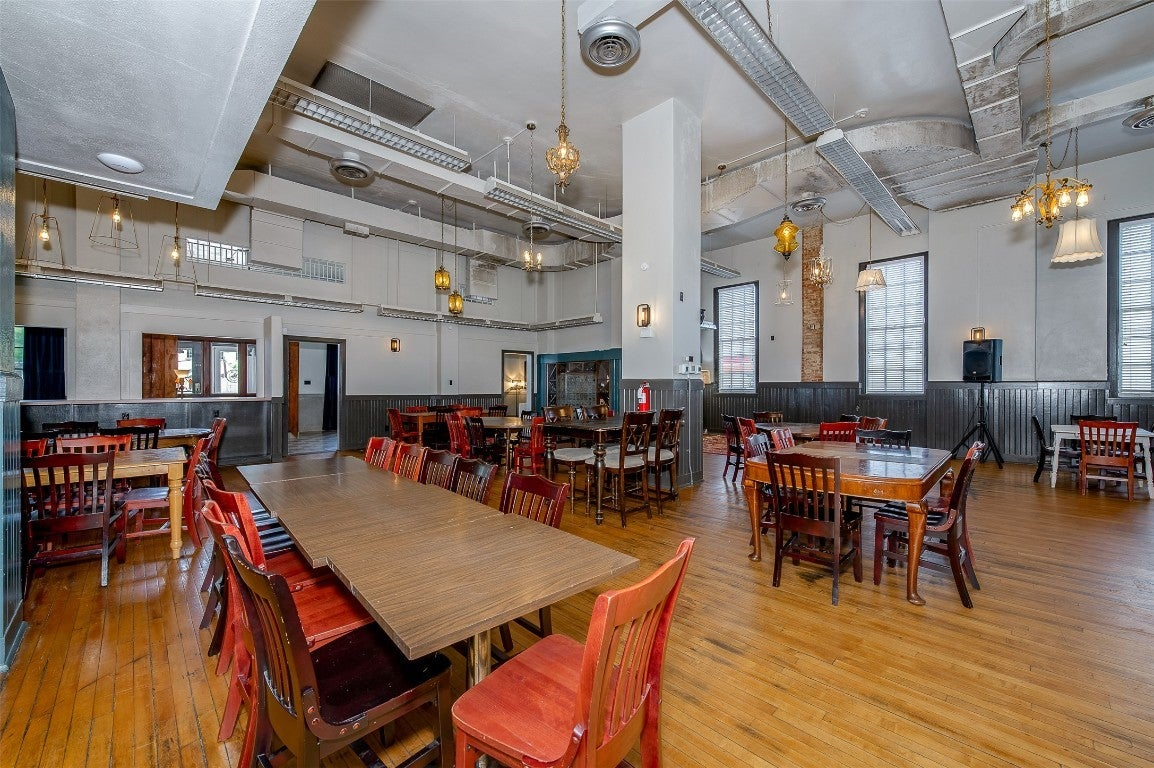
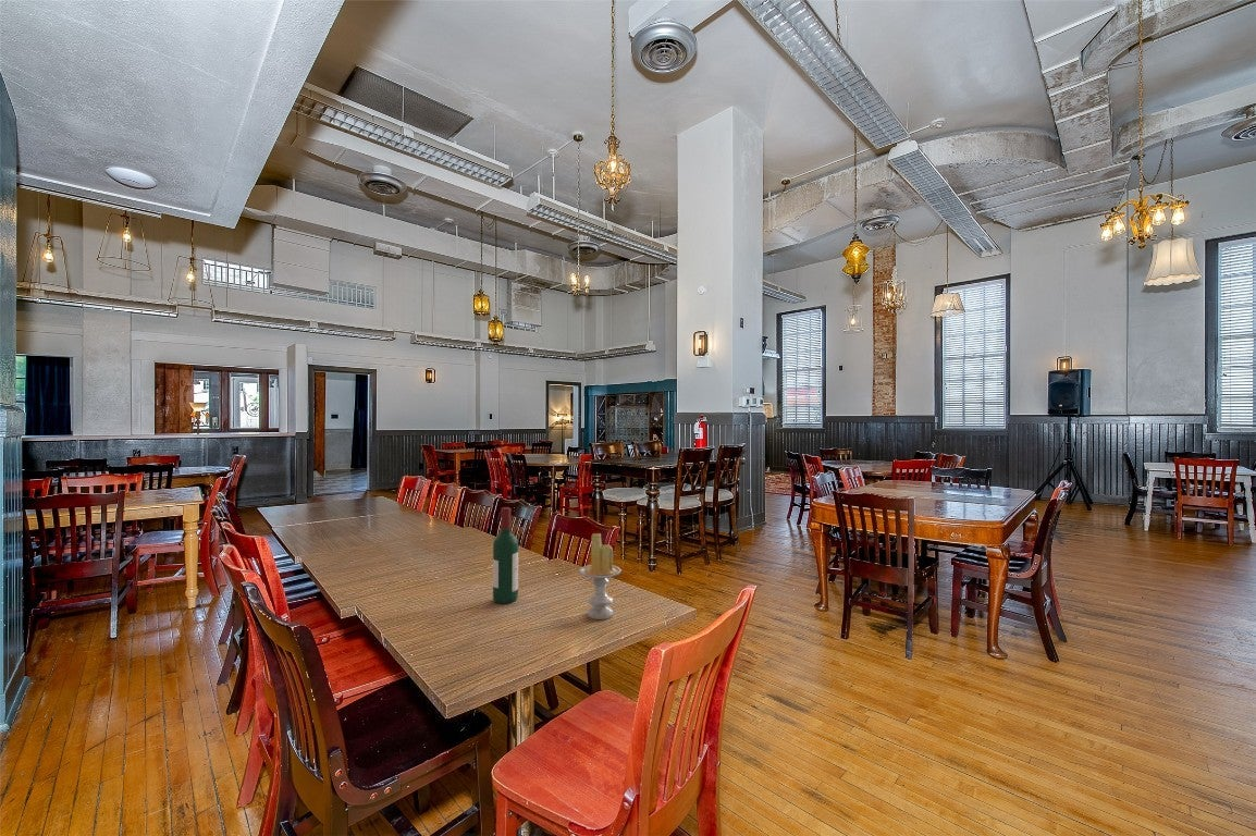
+ wine bottle [492,506,519,604]
+ candle [578,532,623,620]
